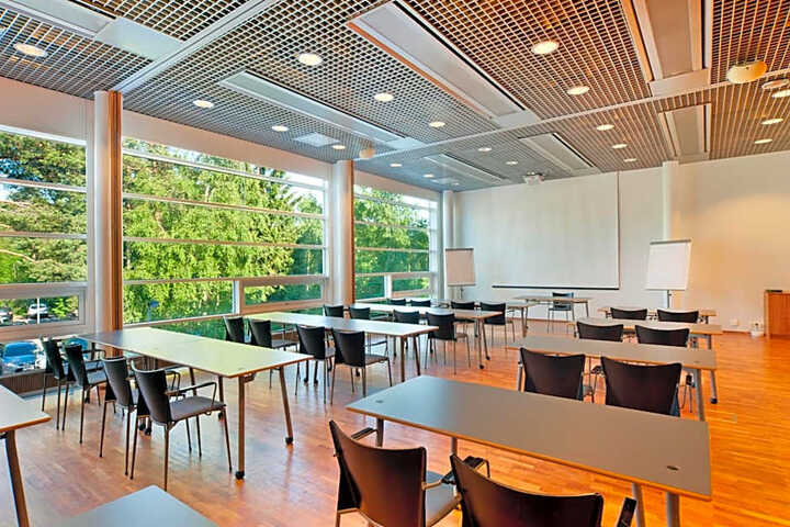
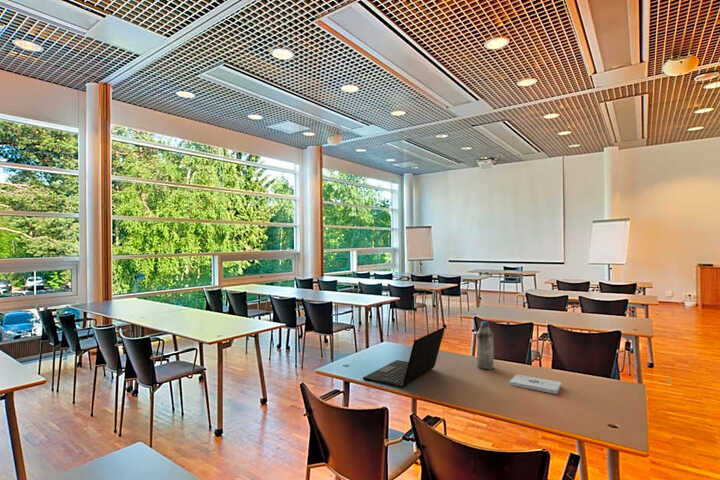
+ notepad [508,374,562,395]
+ water bottle [476,320,495,370]
+ laptop [362,326,446,389]
